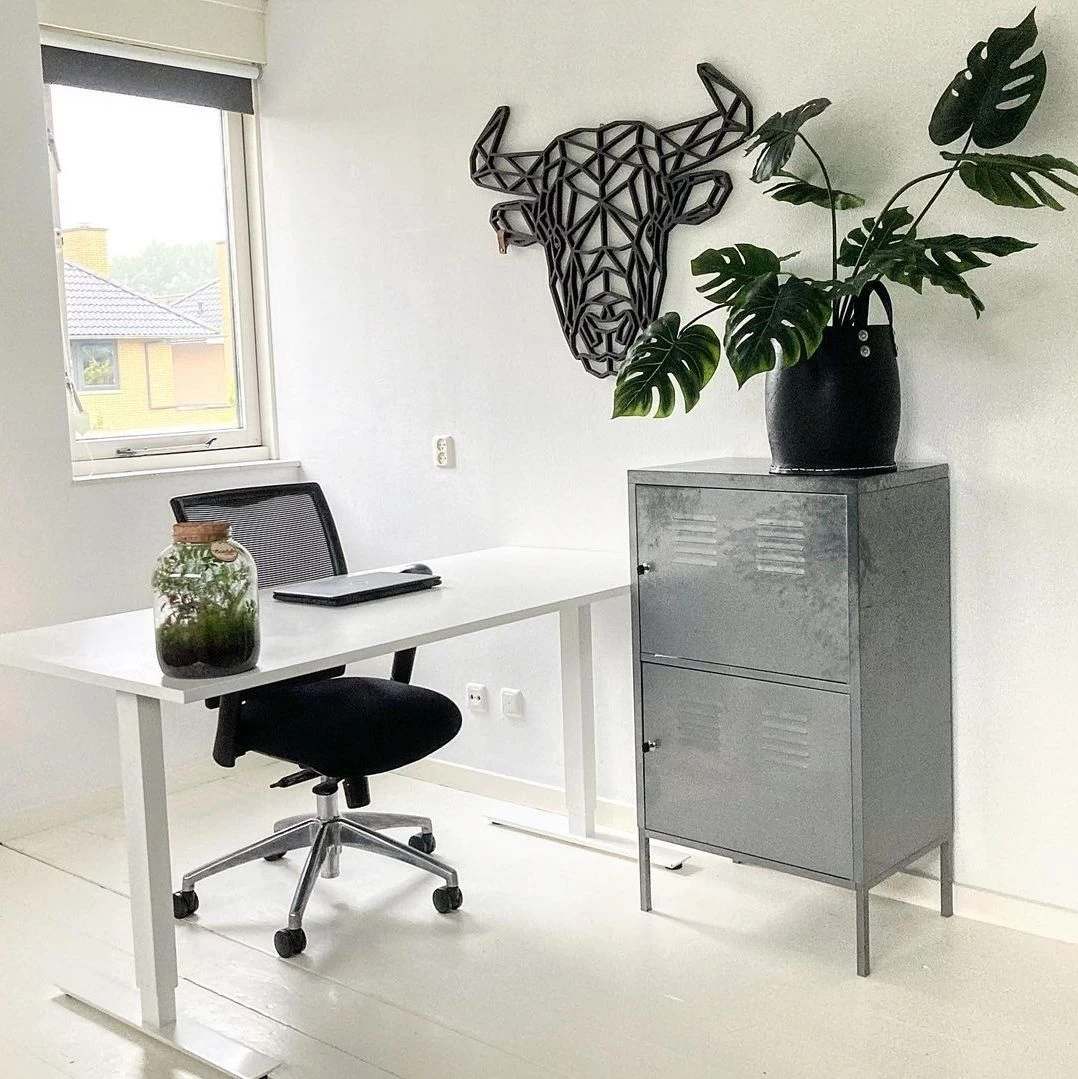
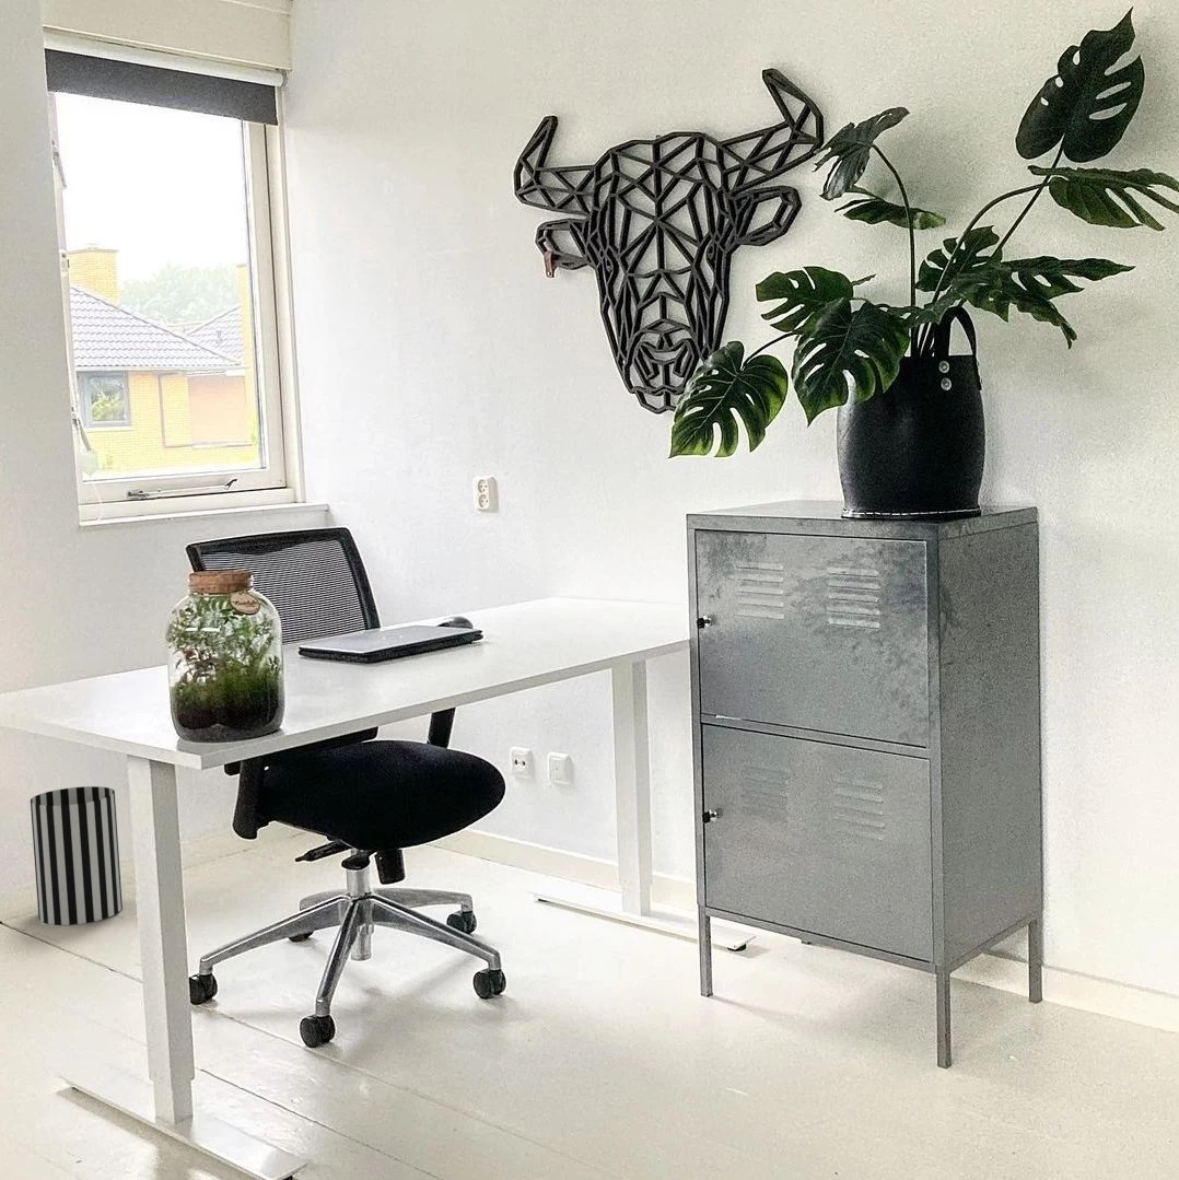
+ wastebasket [30,785,124,926]
